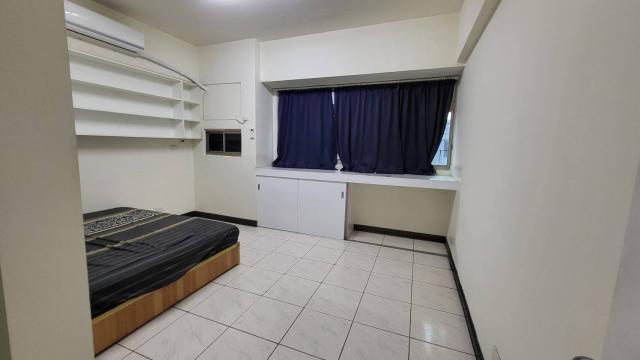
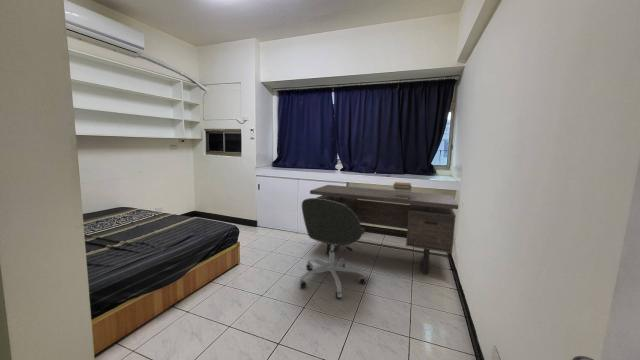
+ desk [309,184,459,275]
+ office chair [298,197,367,299]
+ book stack [392,181,413,200]
